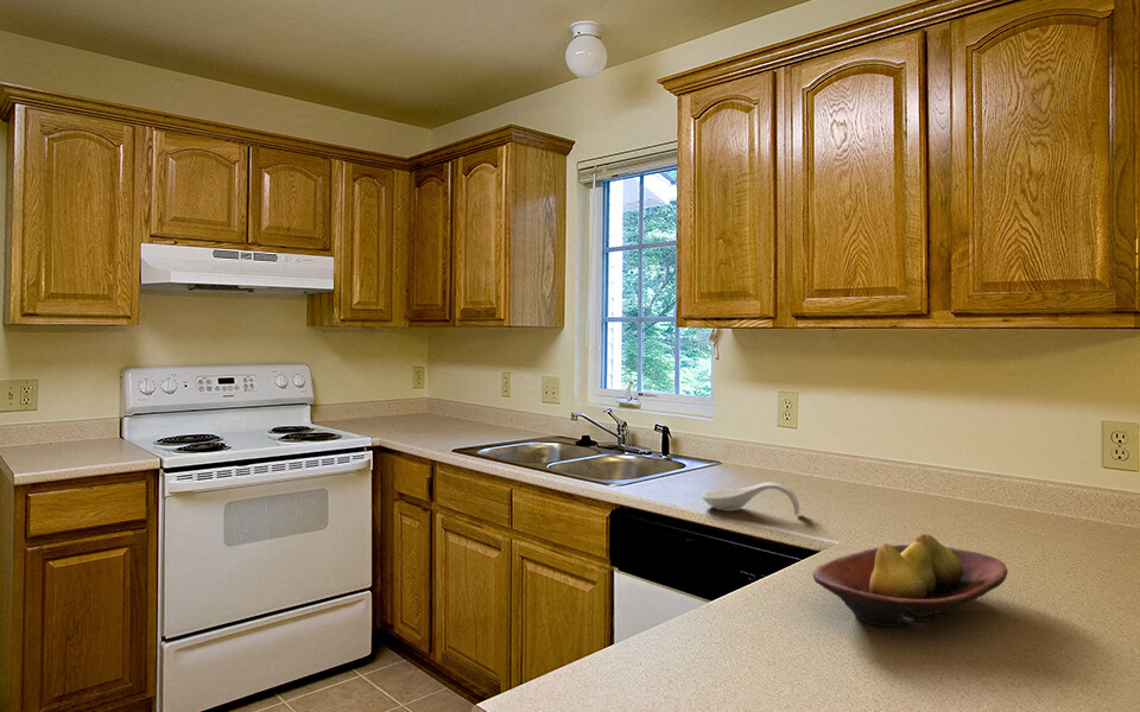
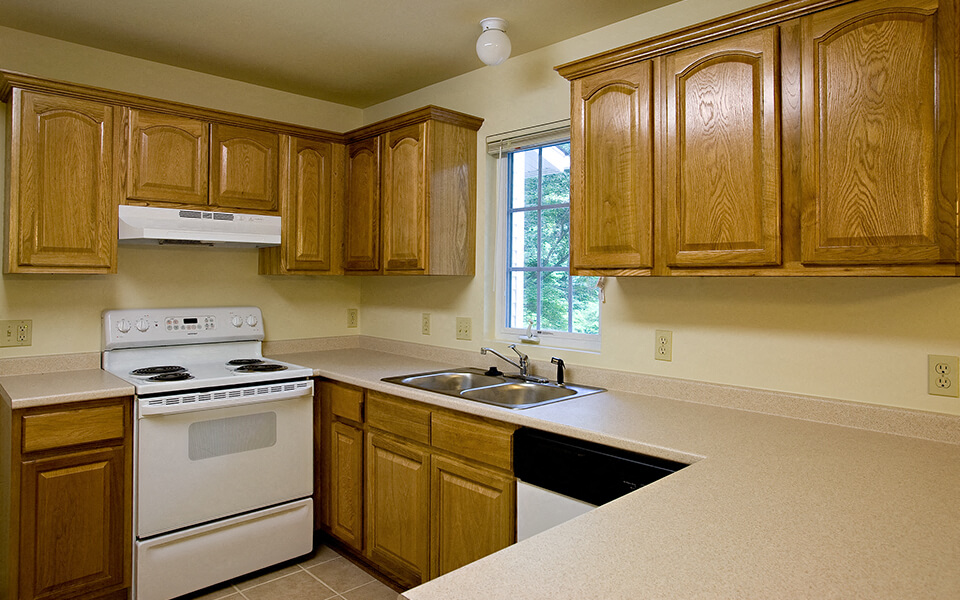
- fruit bowl [811,533,1009,628]
- spoon rest [701,482,800,516]
